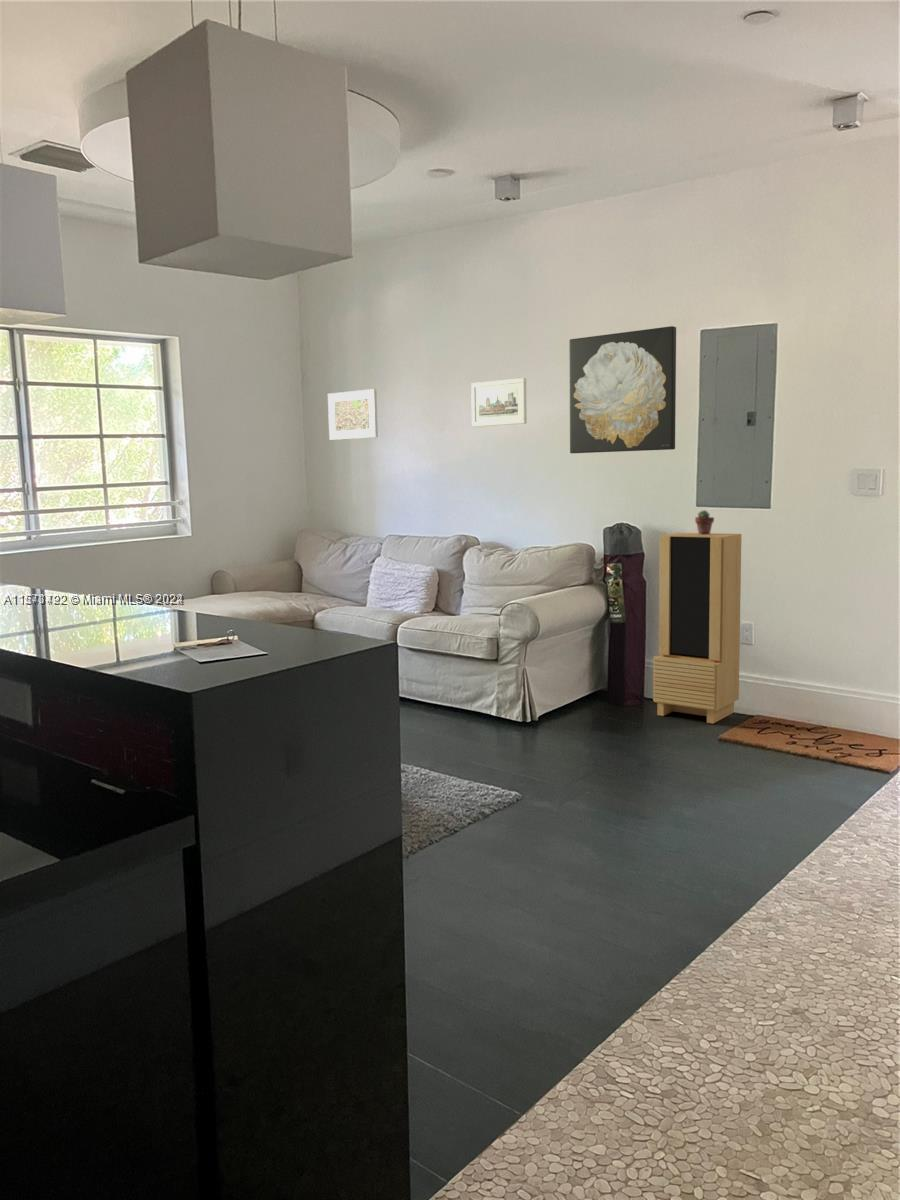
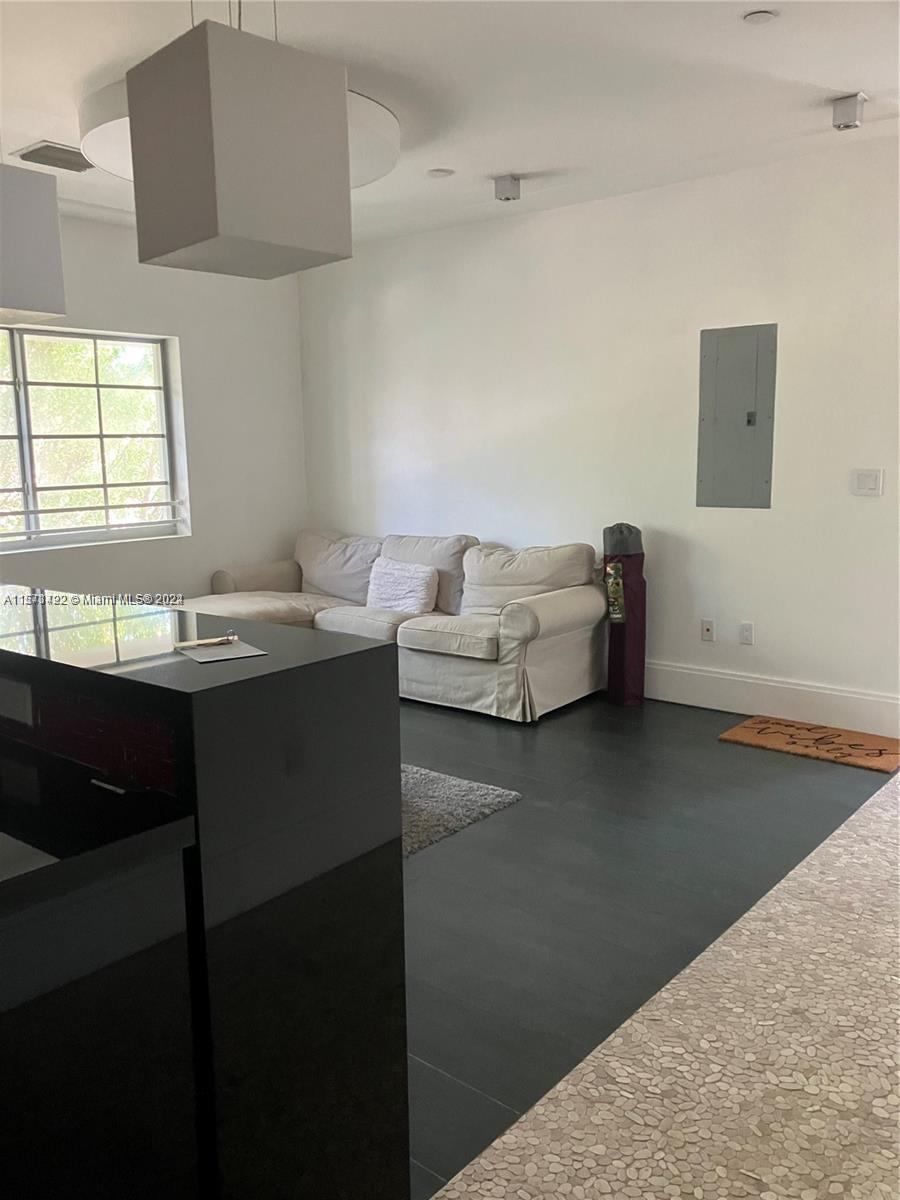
- wall art [568,325,677,454]
- potted succulent [694,509,715,535]
- storage cabinet [652,532,743,724]
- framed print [327,388,379,441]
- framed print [470,377,528,428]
